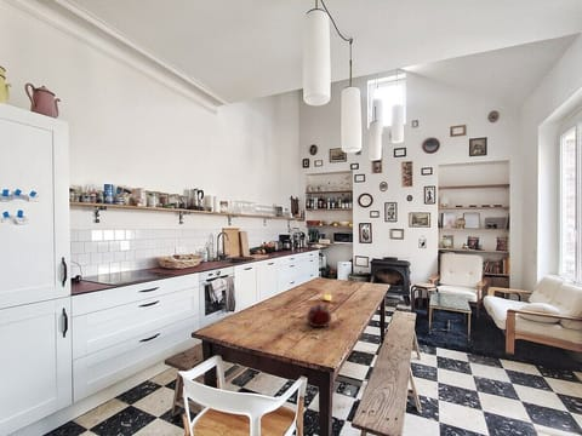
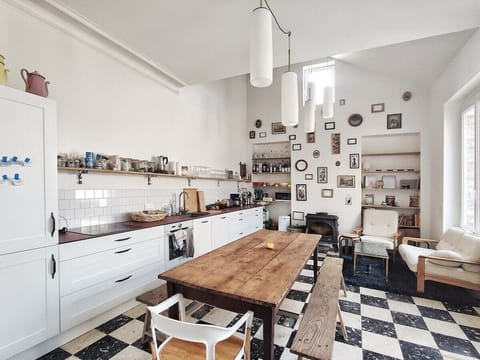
- teapot [306,302,332,328]
